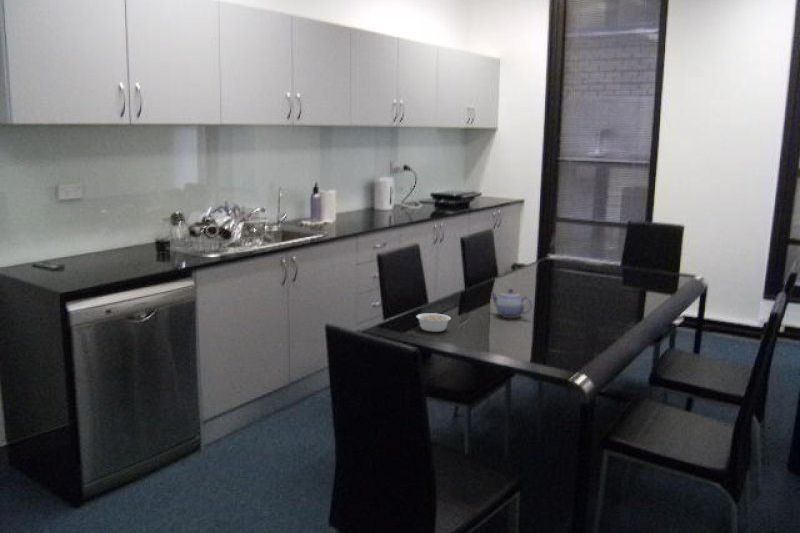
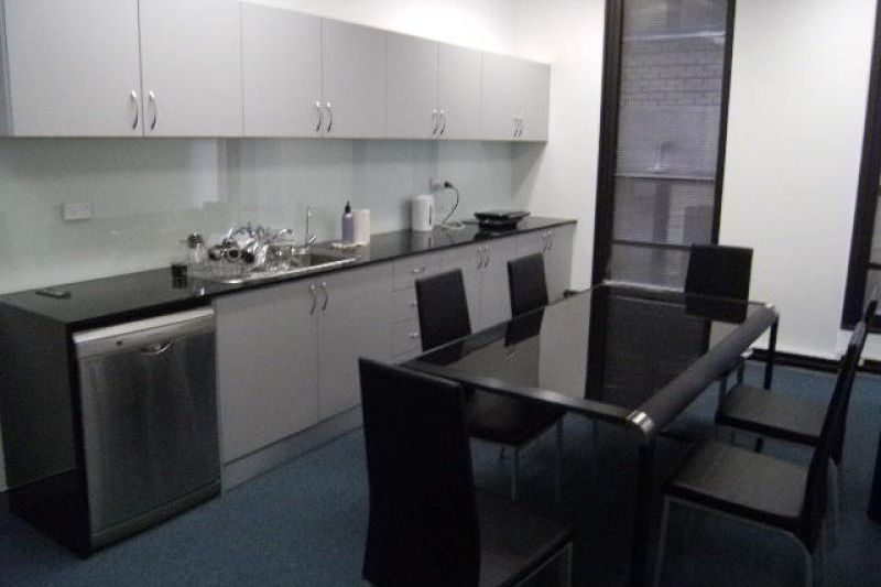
- legume [415,312,452,333]
- teapot [488,288,533,319]
